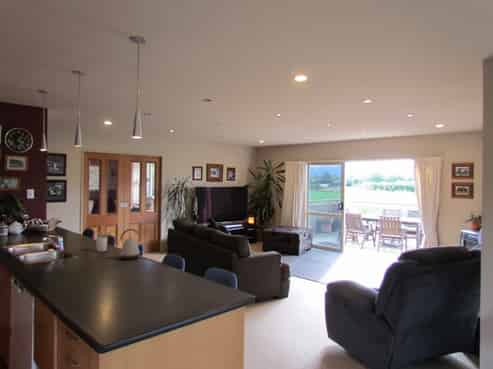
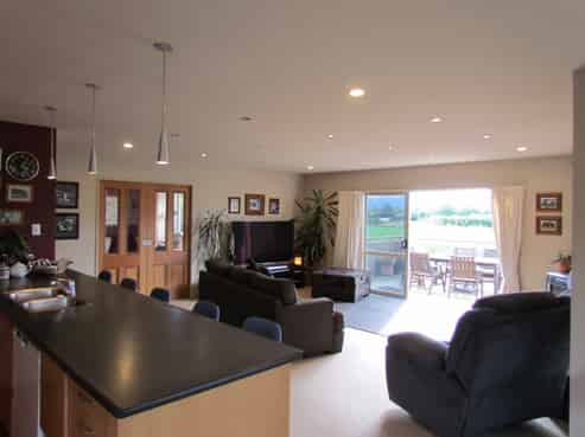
- utensil holder [95,230,113,252]
- kettle [118,228,142,261]
